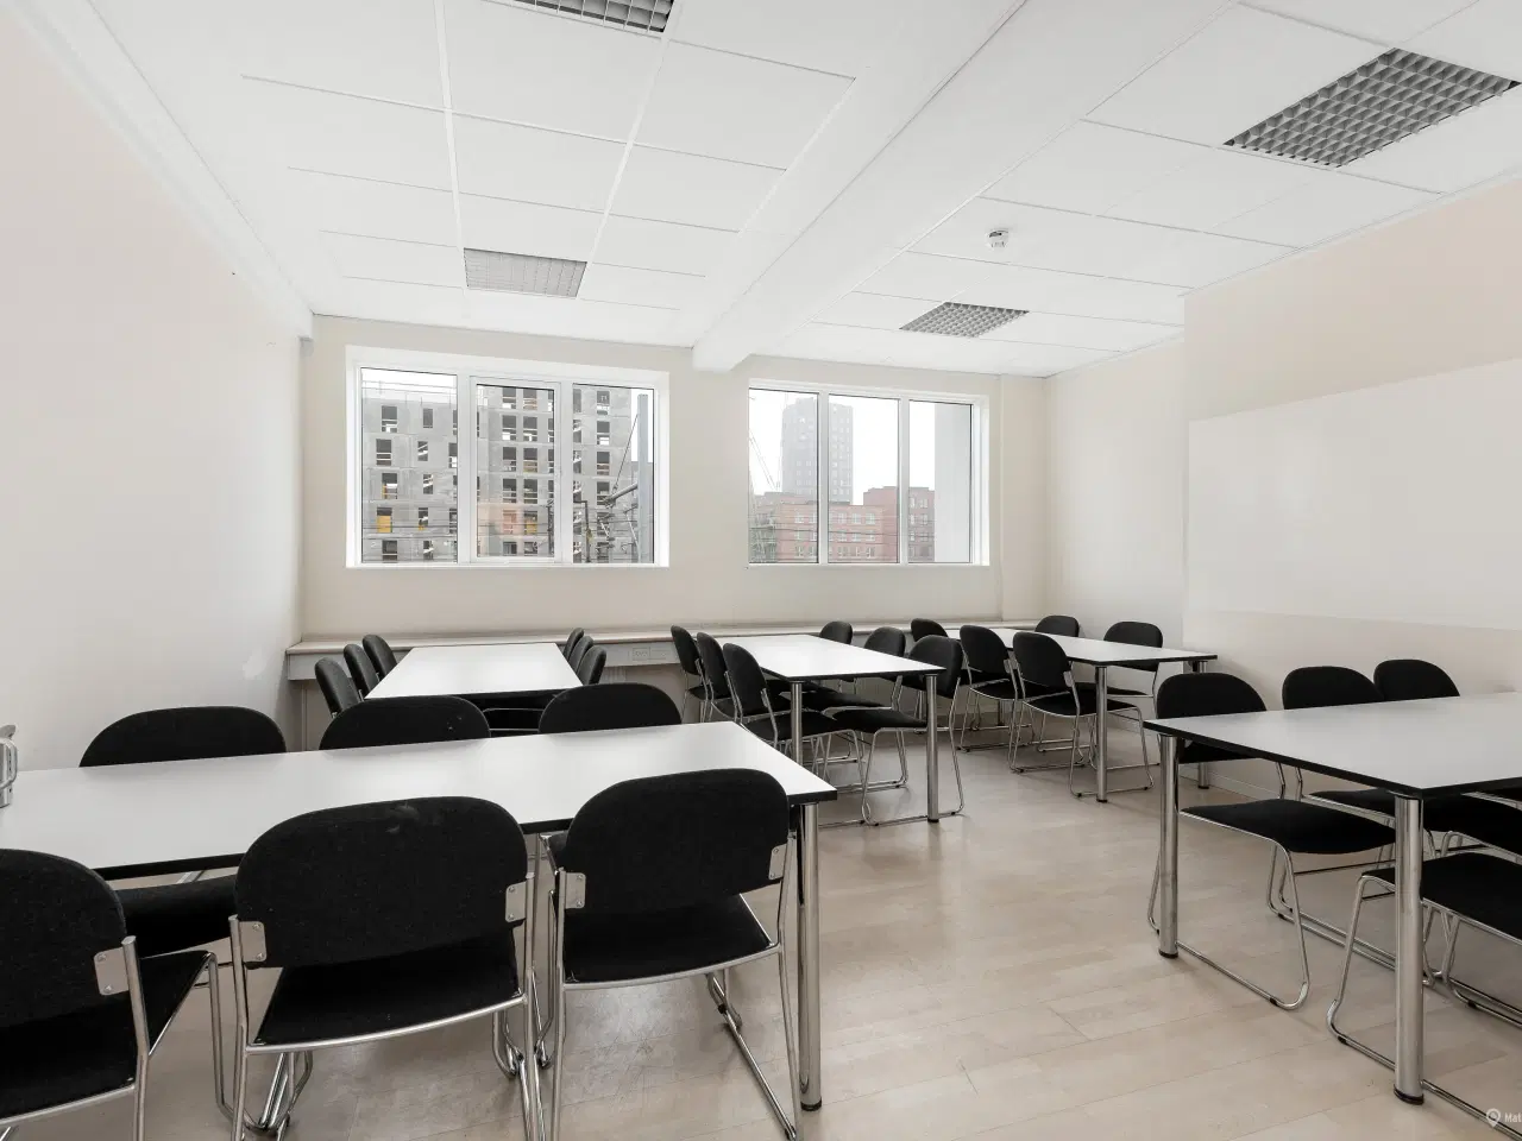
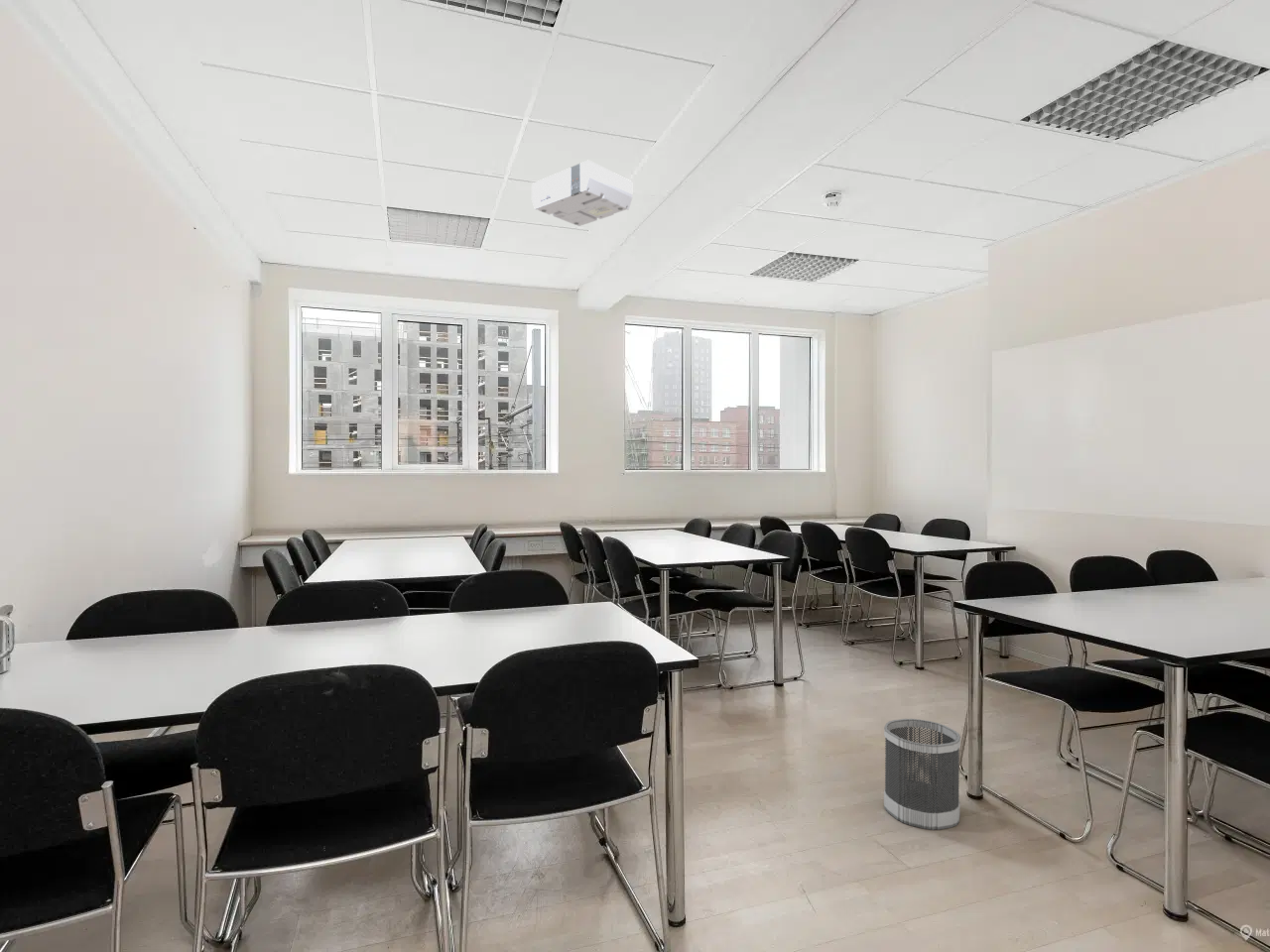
+ projector [531,159,633,227]
+ wastebasket [883,718,961,831]
